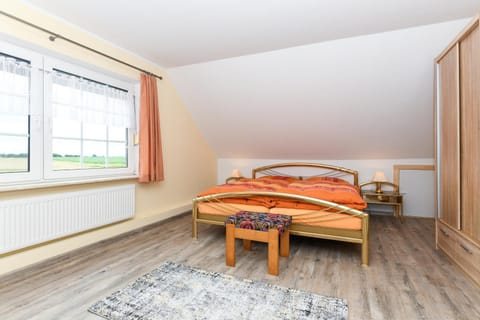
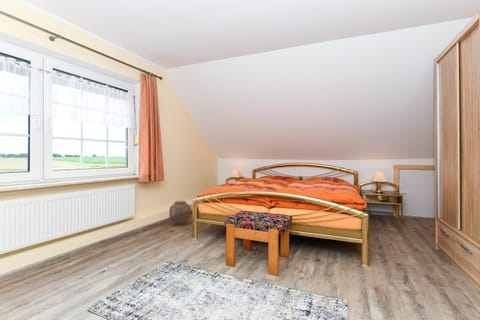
+ woven basket [168,200,192,226]
